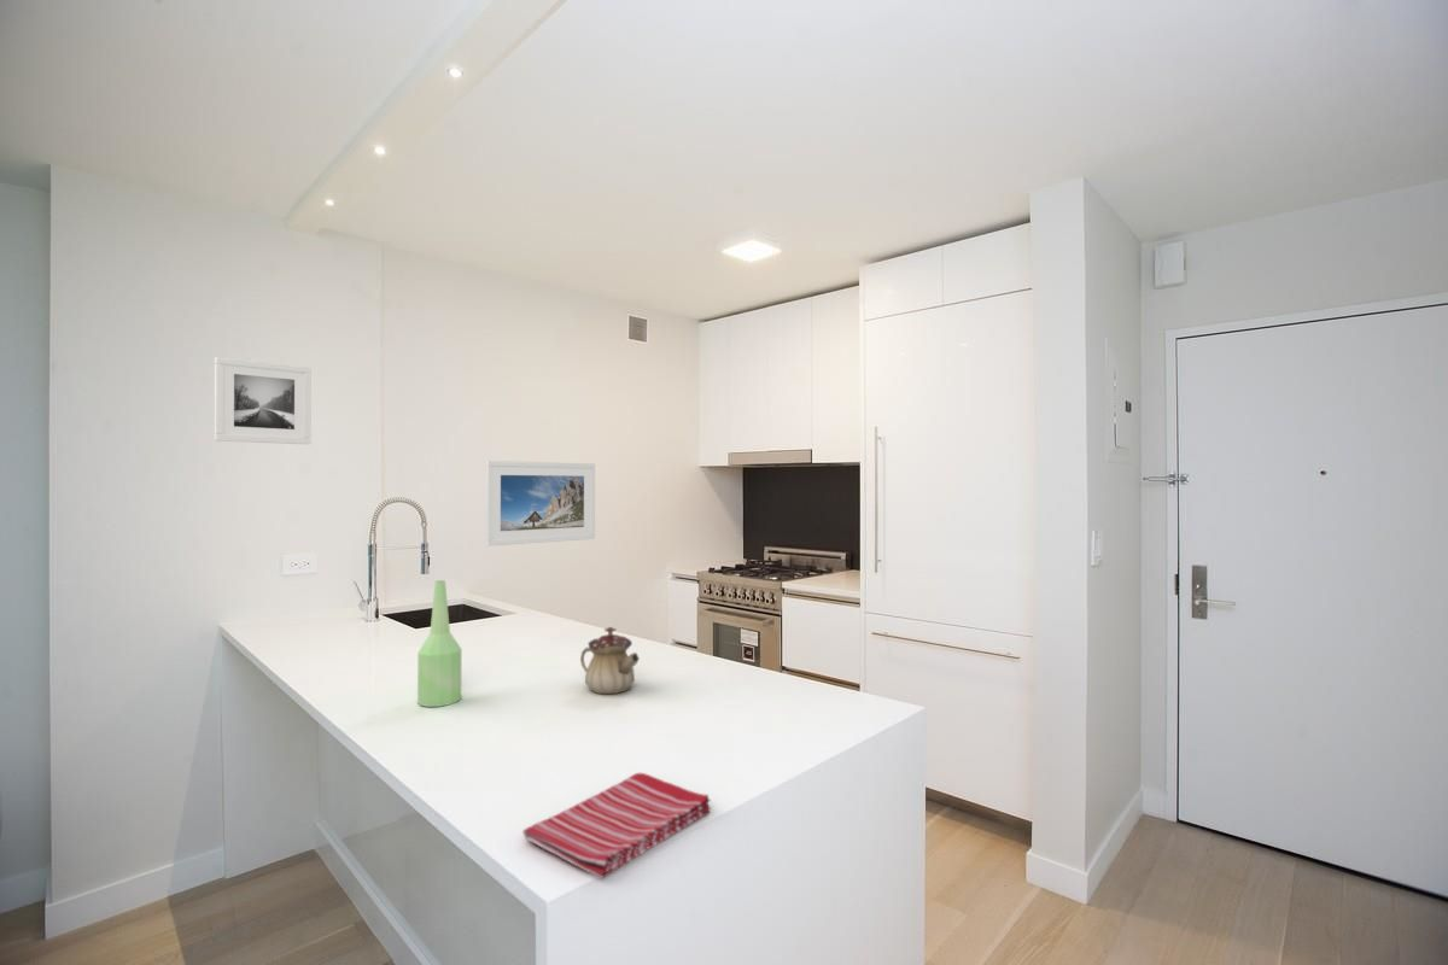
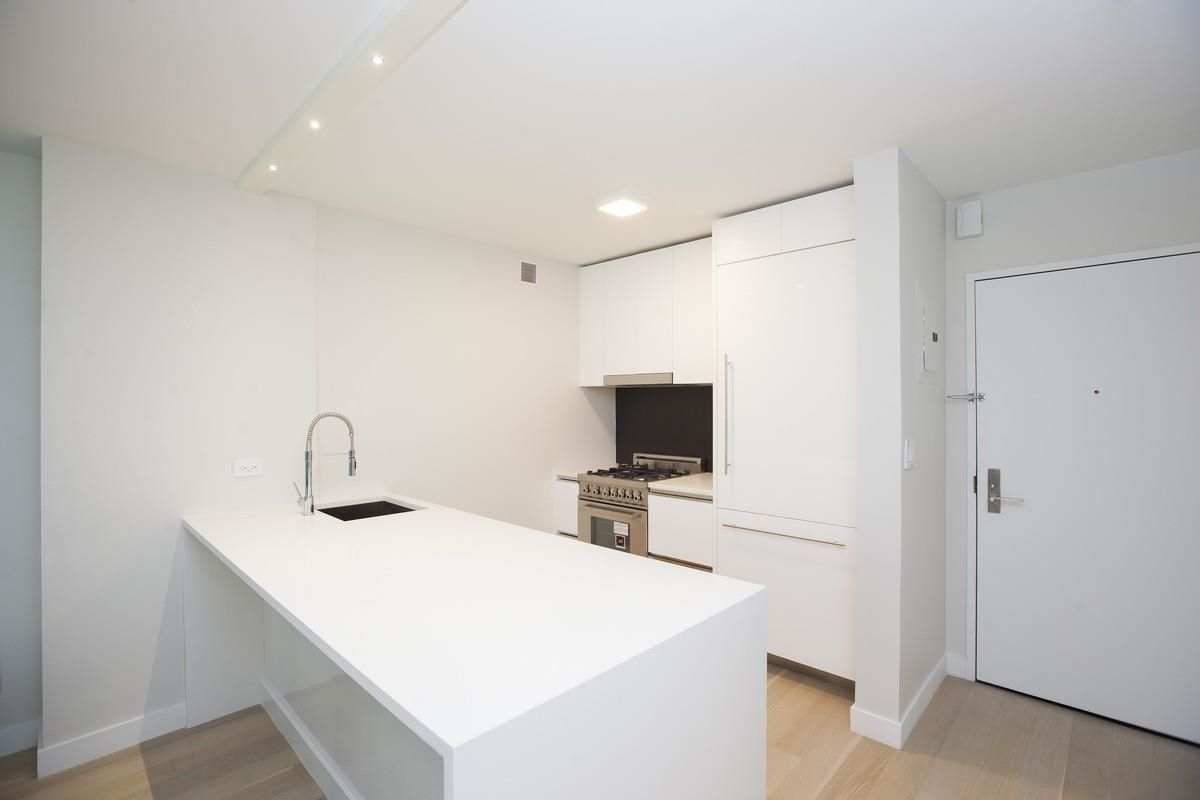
- teapot [579,626,641,695]
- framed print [484,460,596,548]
- dish towel [521,772,712,879]
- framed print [214,356,313,445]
- bottle [416,579,462,708]
